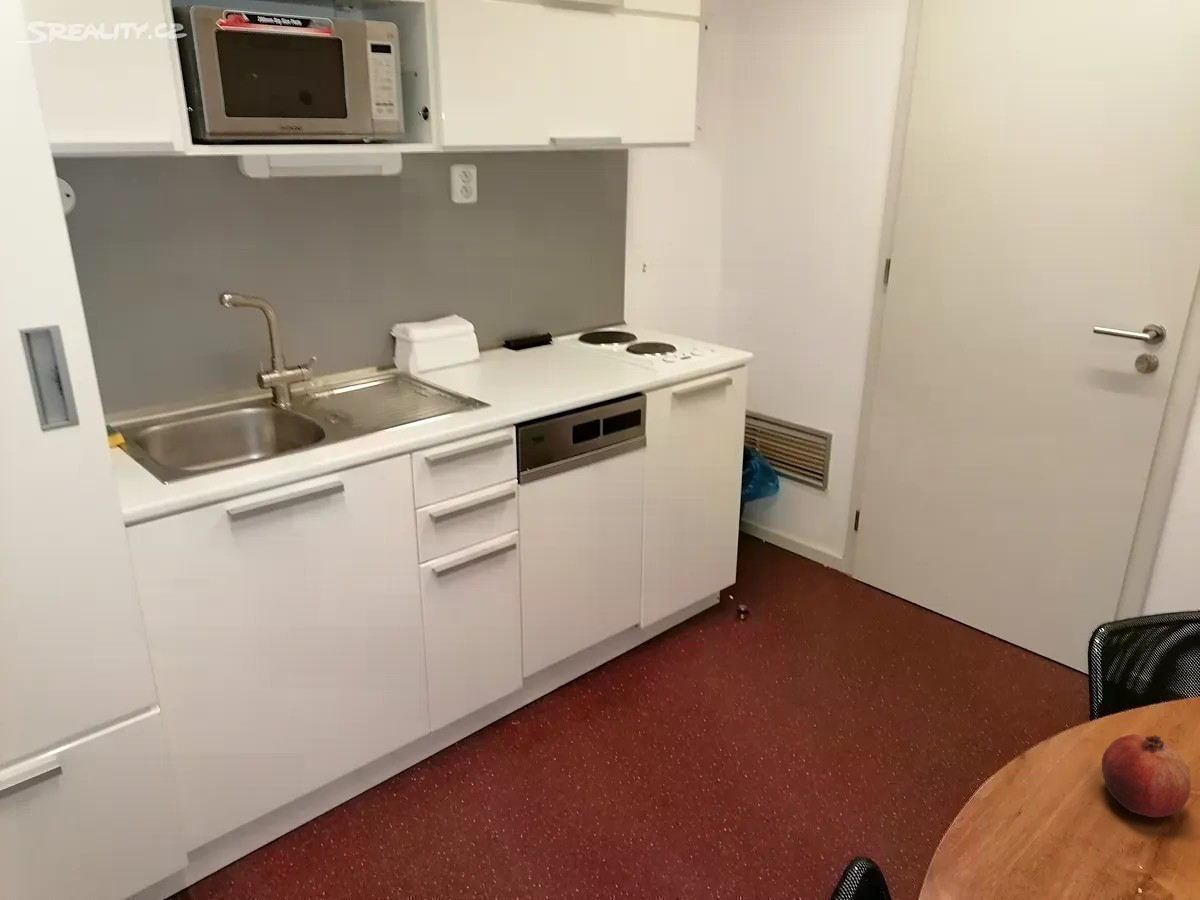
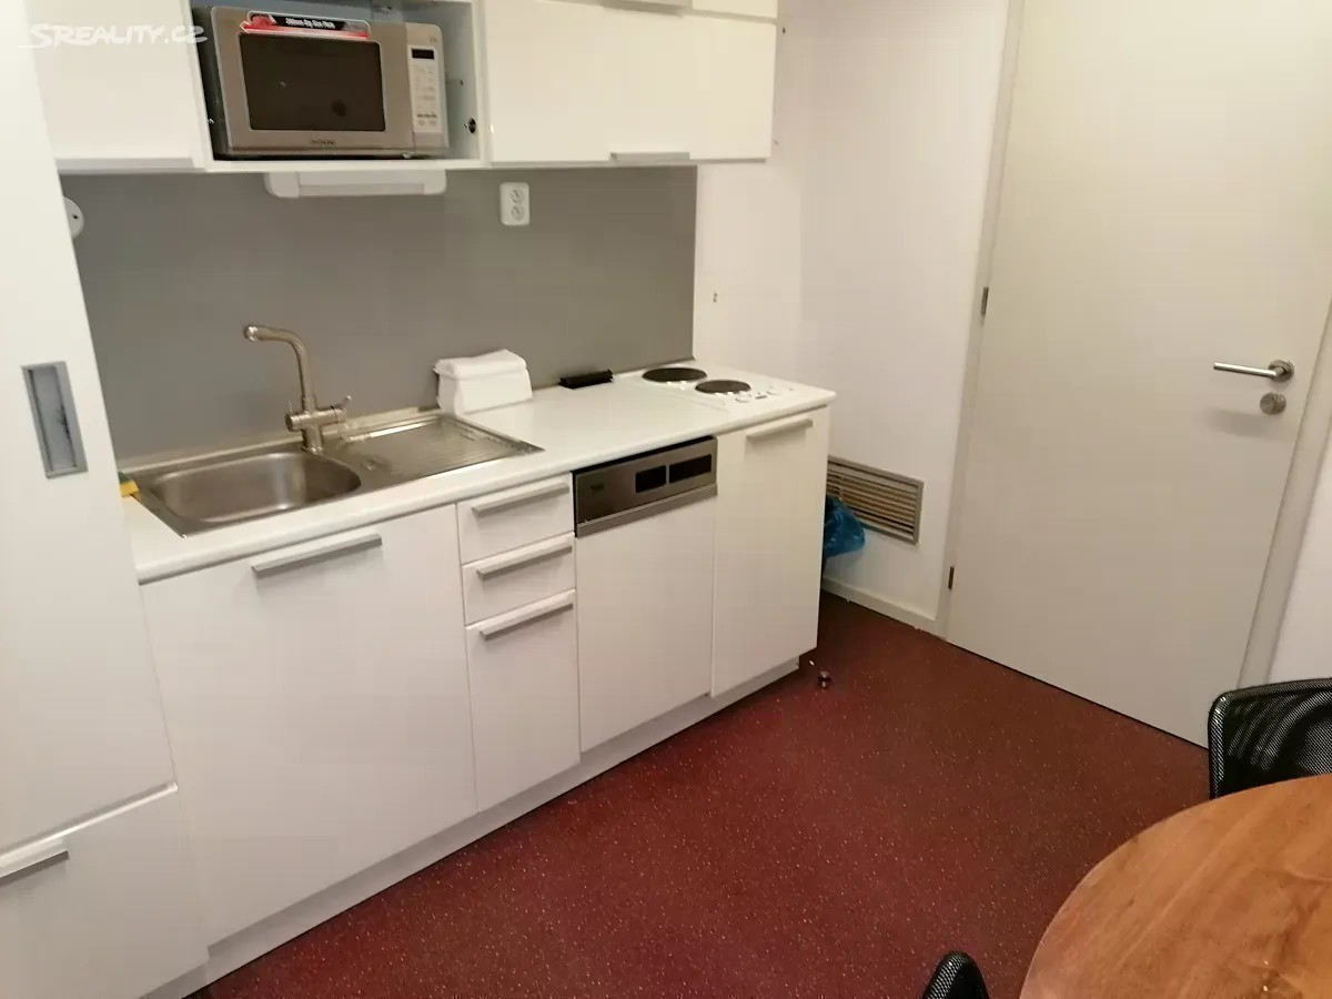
- fruit [1101,733,1192,818]
